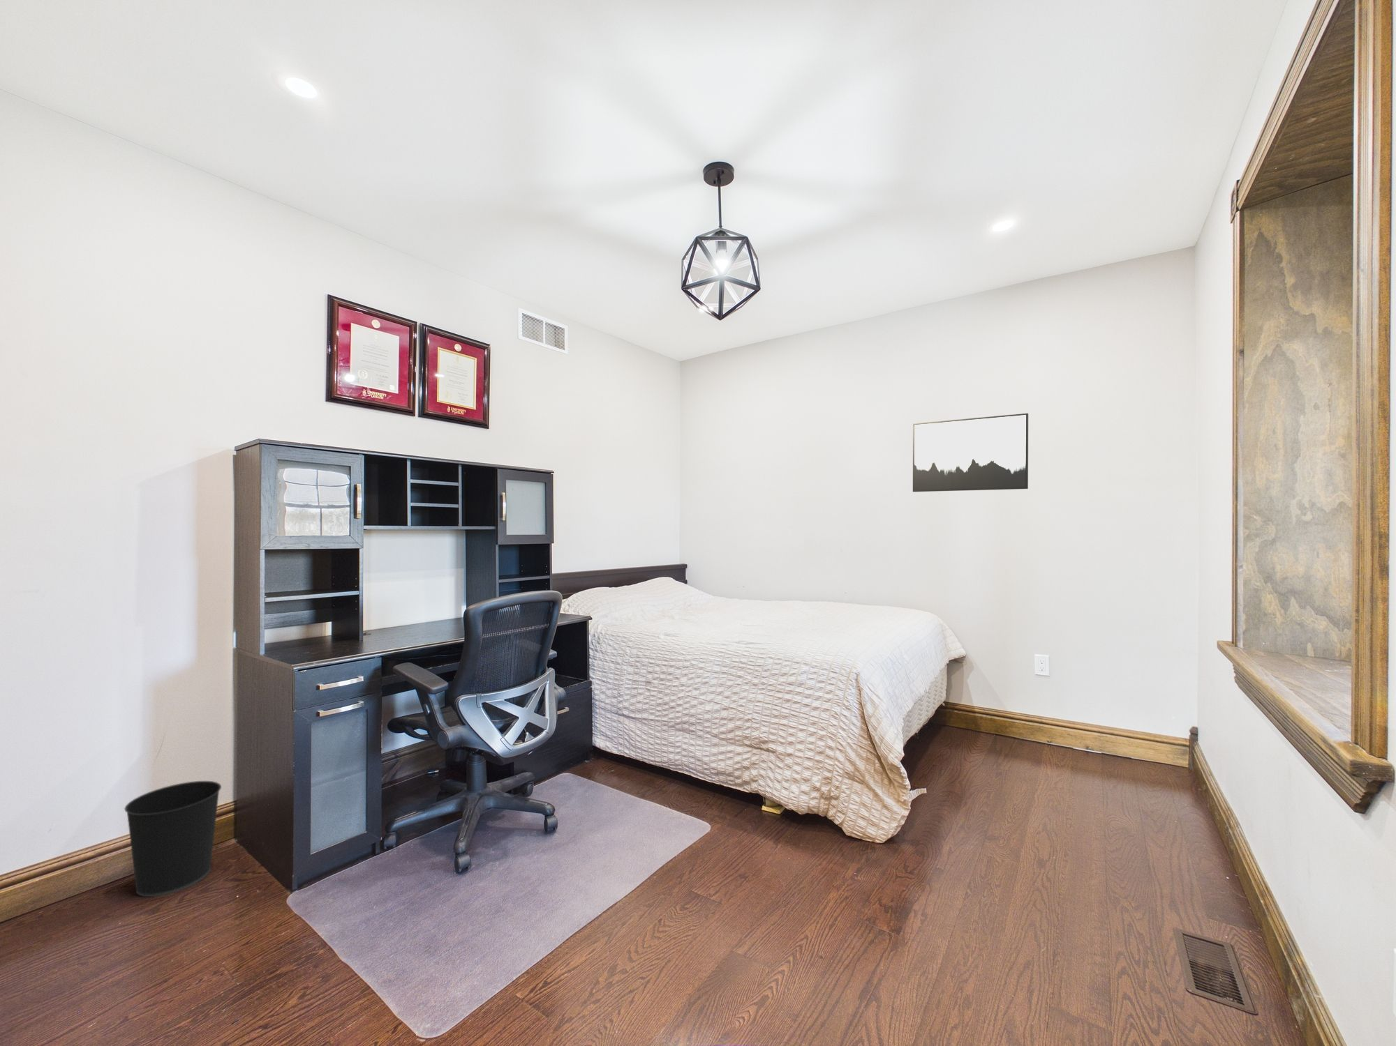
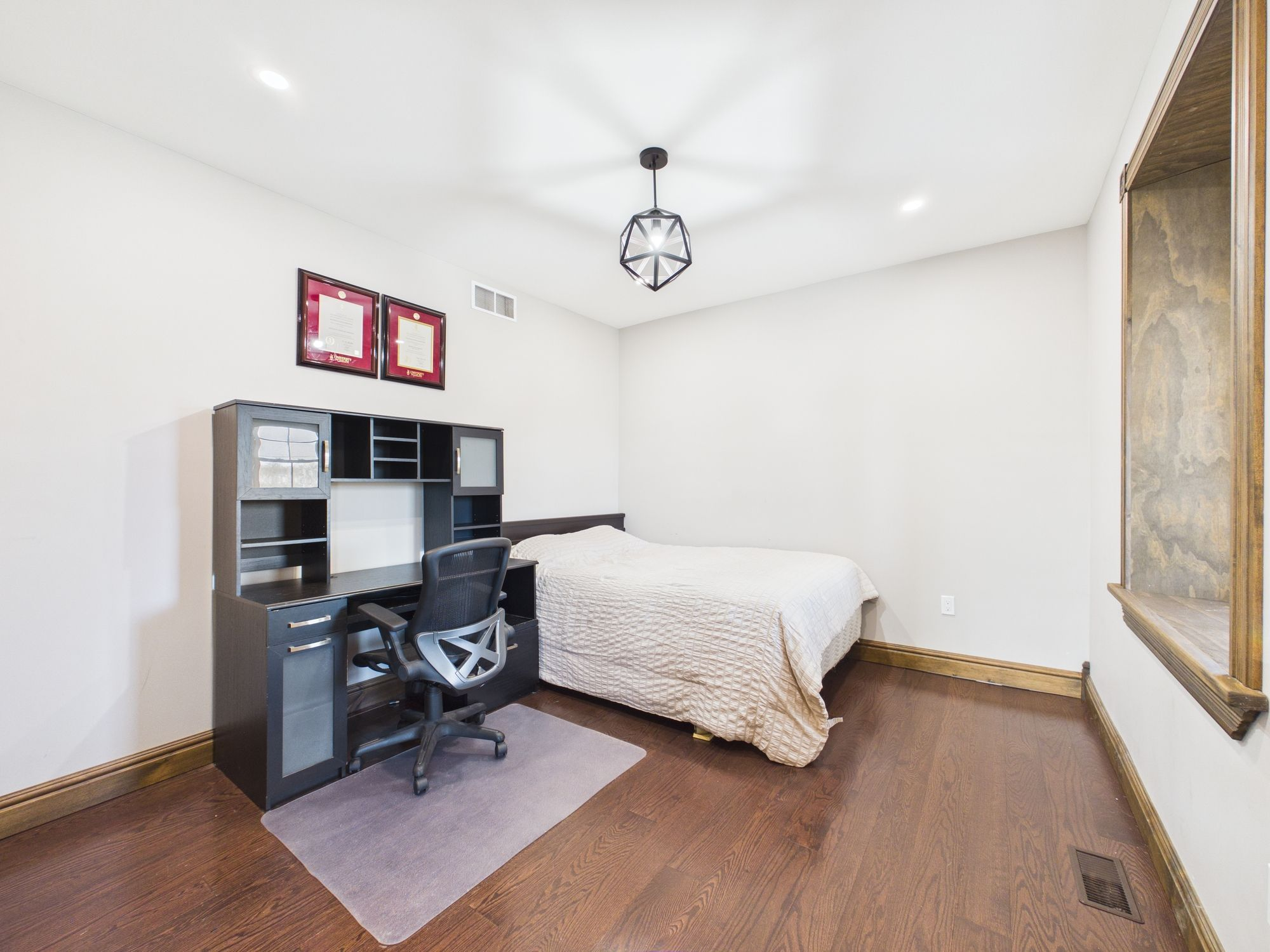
- wall art [912,413,1029,492]
- wastebasket [123,780,222,898]
